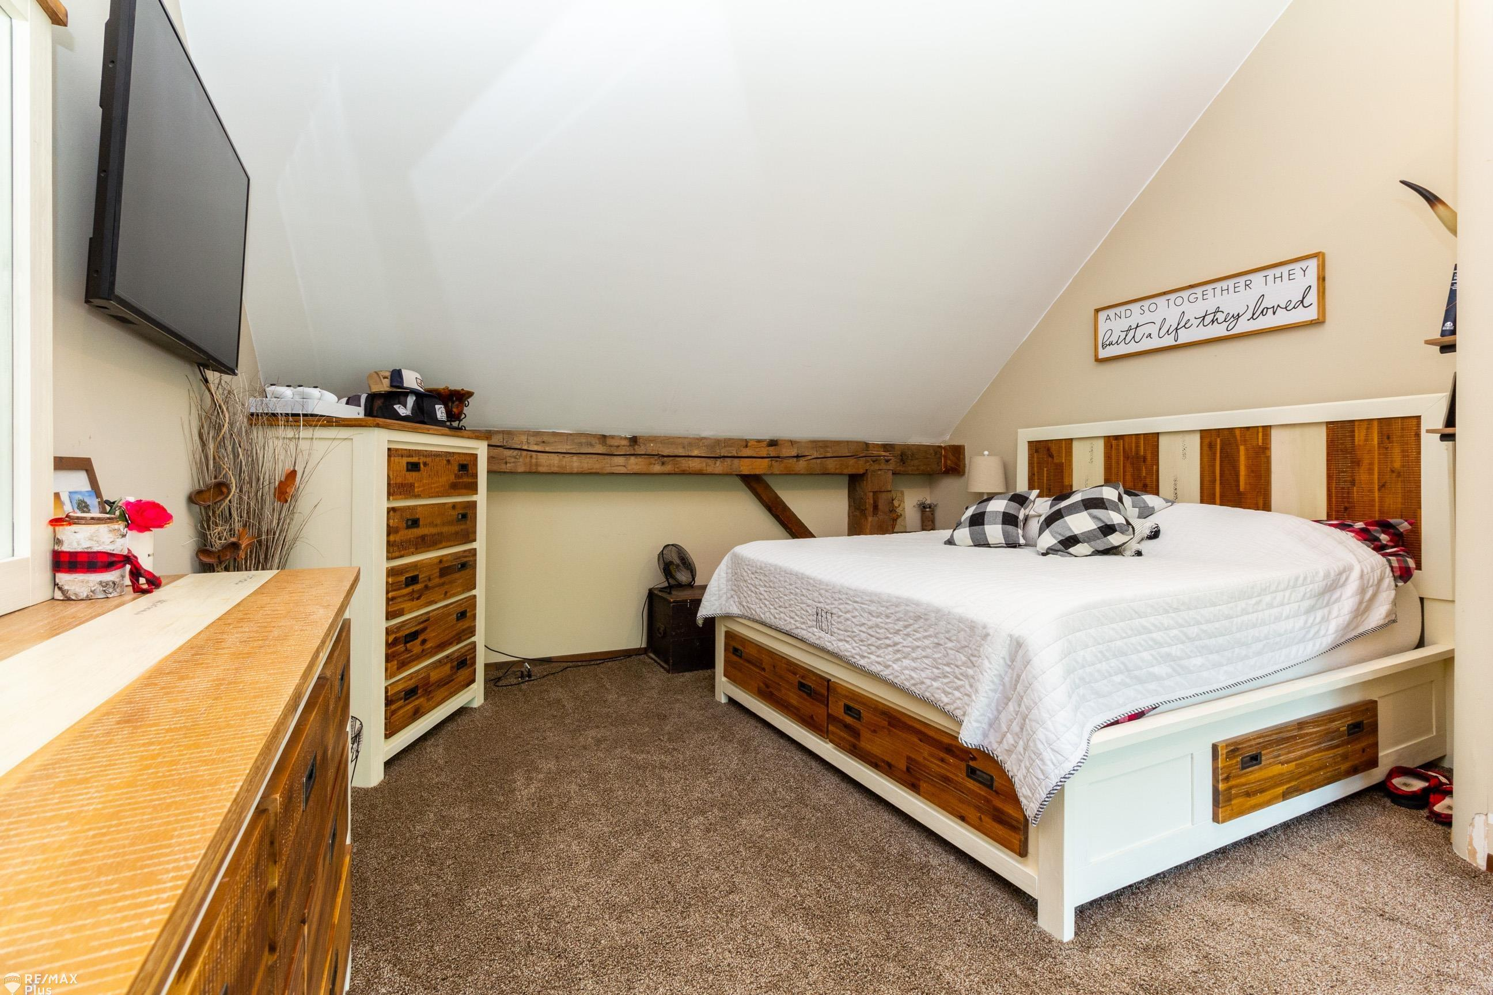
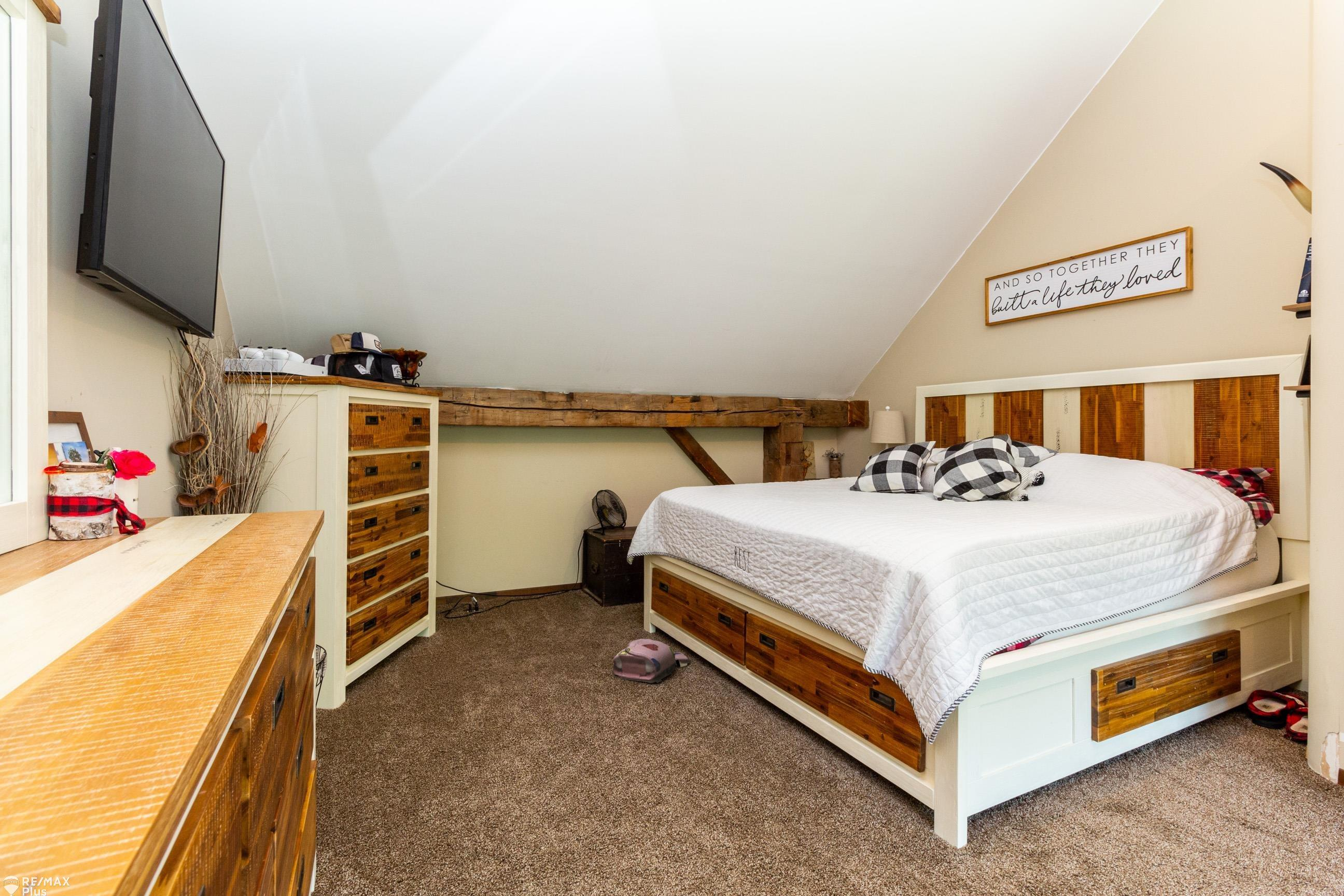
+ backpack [612,638,691,683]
